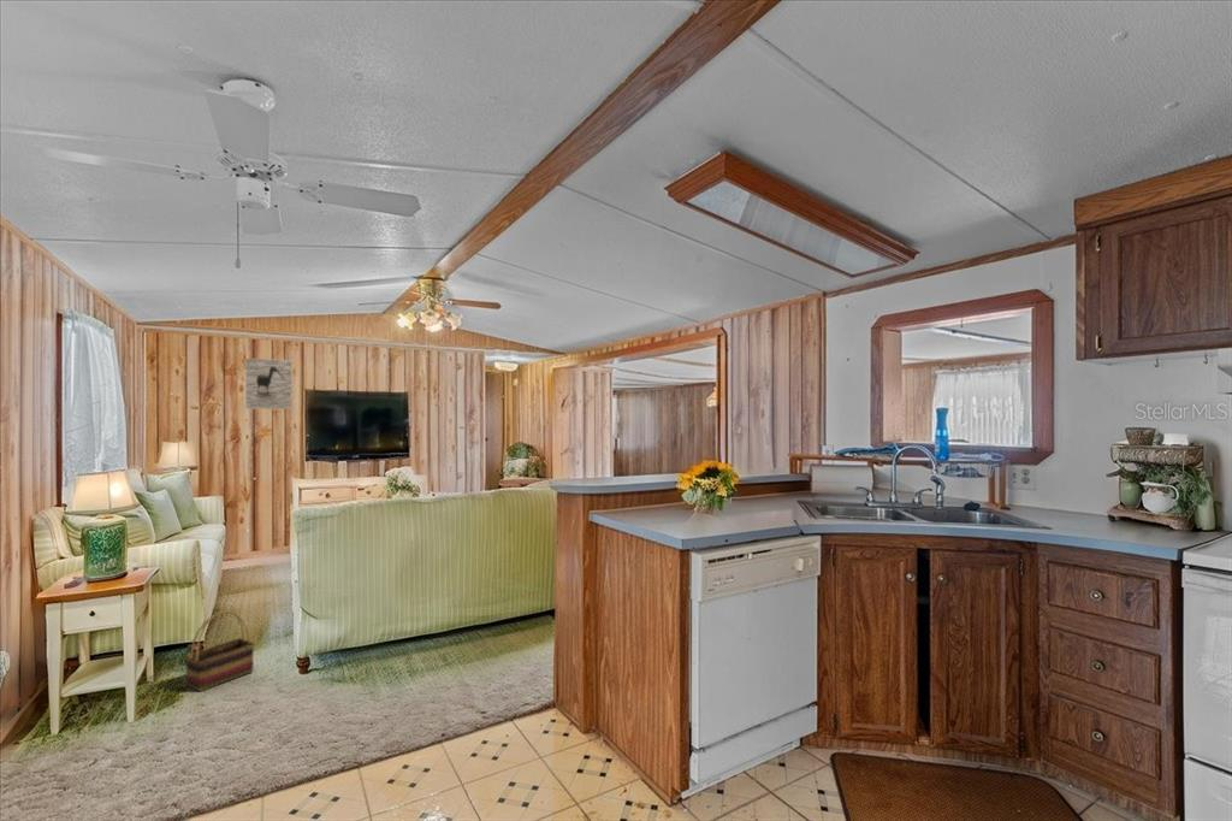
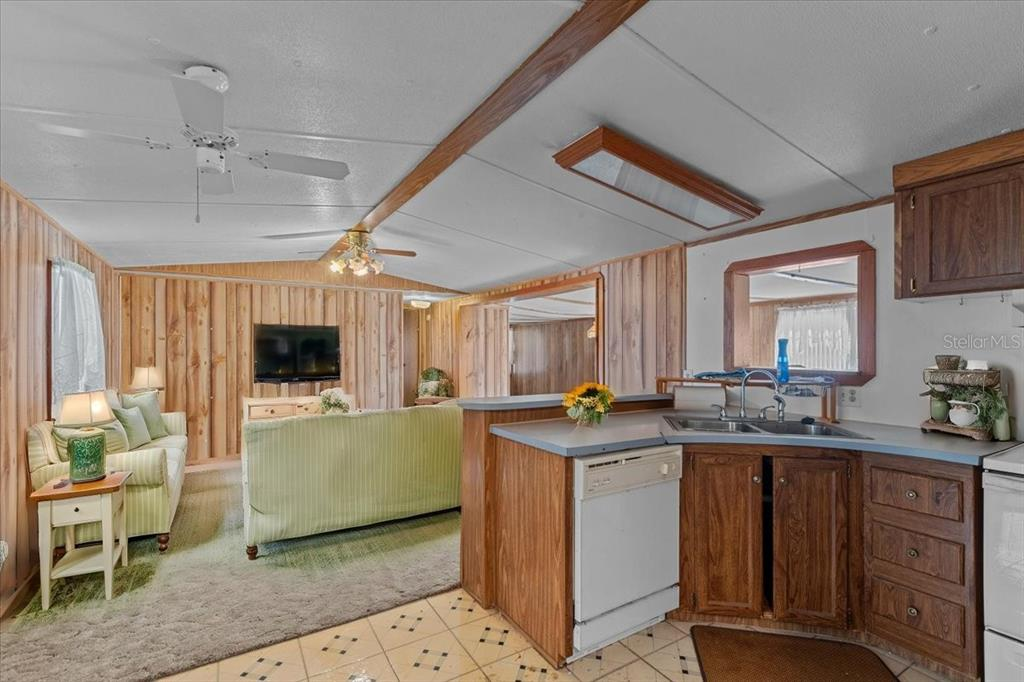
- basket [184,609,255,692]
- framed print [244,358,294,410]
